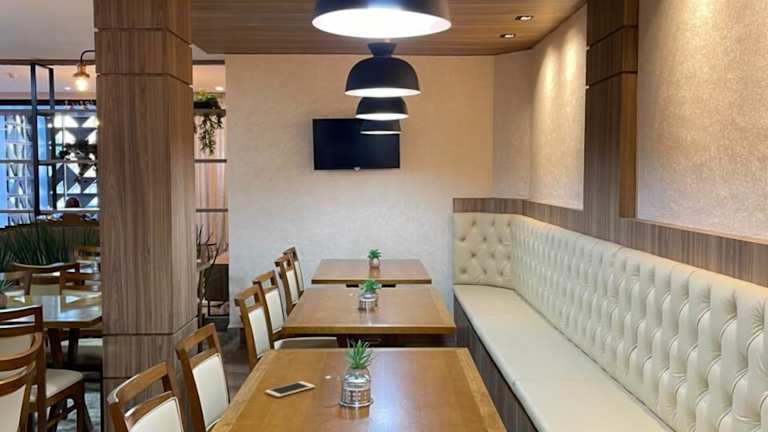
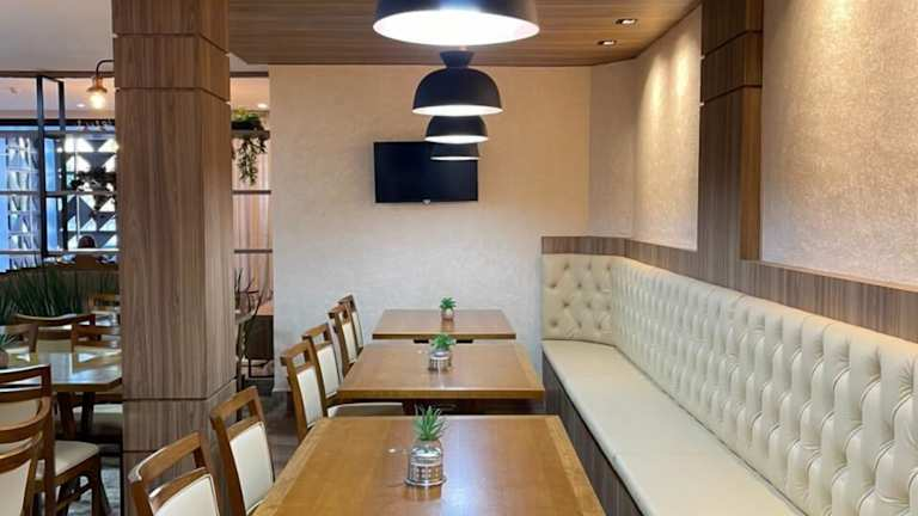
- cell phone [264,380,316,398]
